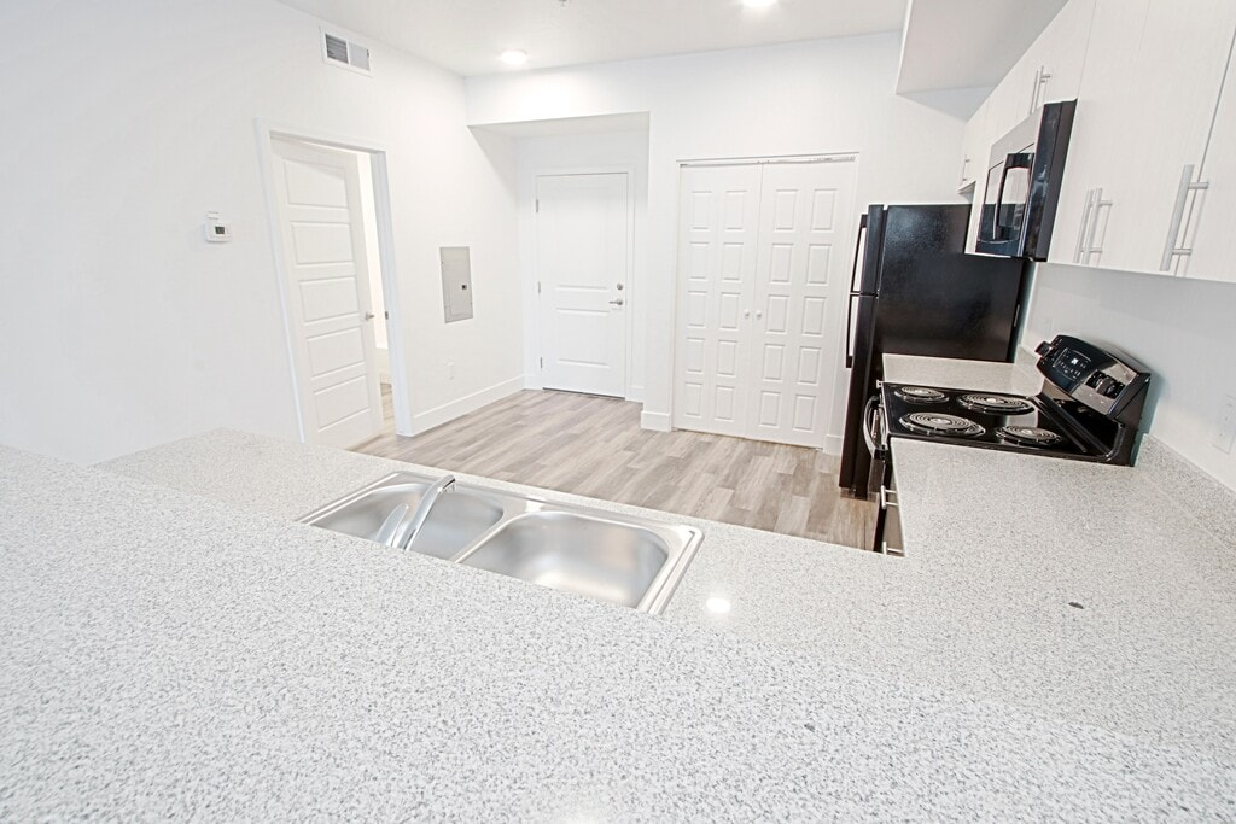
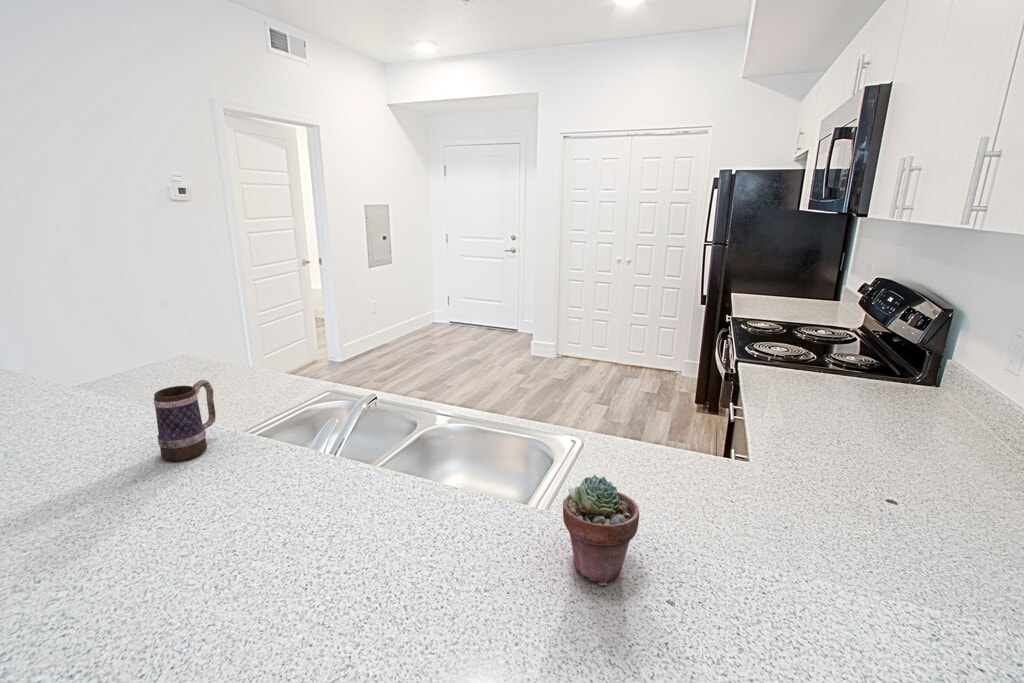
+ potted succulent [562,474,640,587]
+ mug [153,379,217,462]
